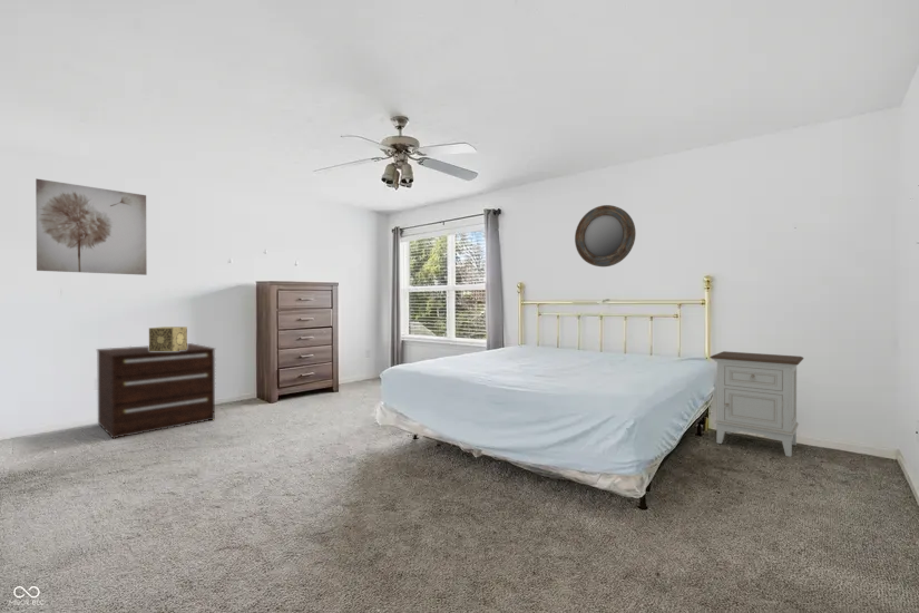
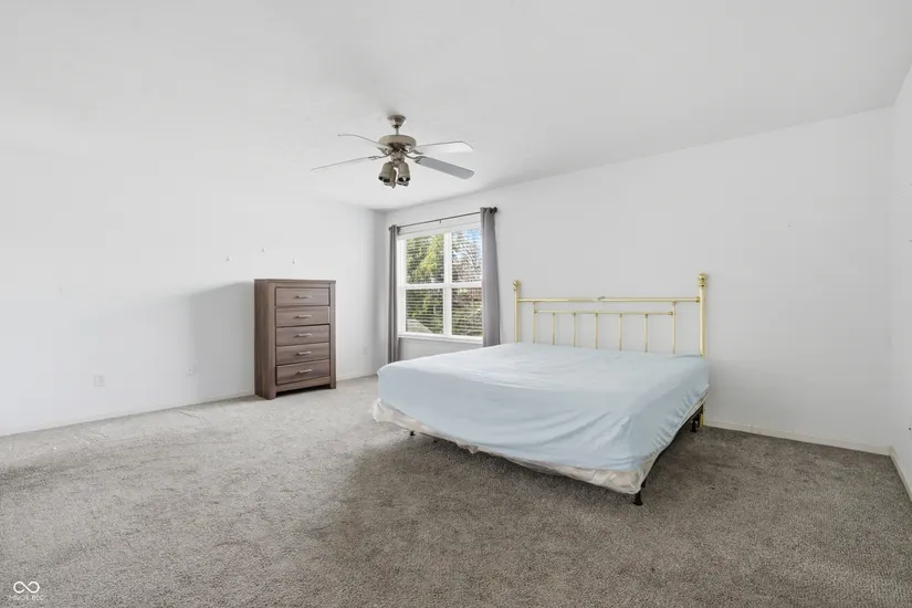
- home mirror [574,204,637,267]
- dresser [95,342,216,440]
- decorative box [148,325,188,351]
- wall art [35,178,148,276]
- nightstand [708,350,804,458]
